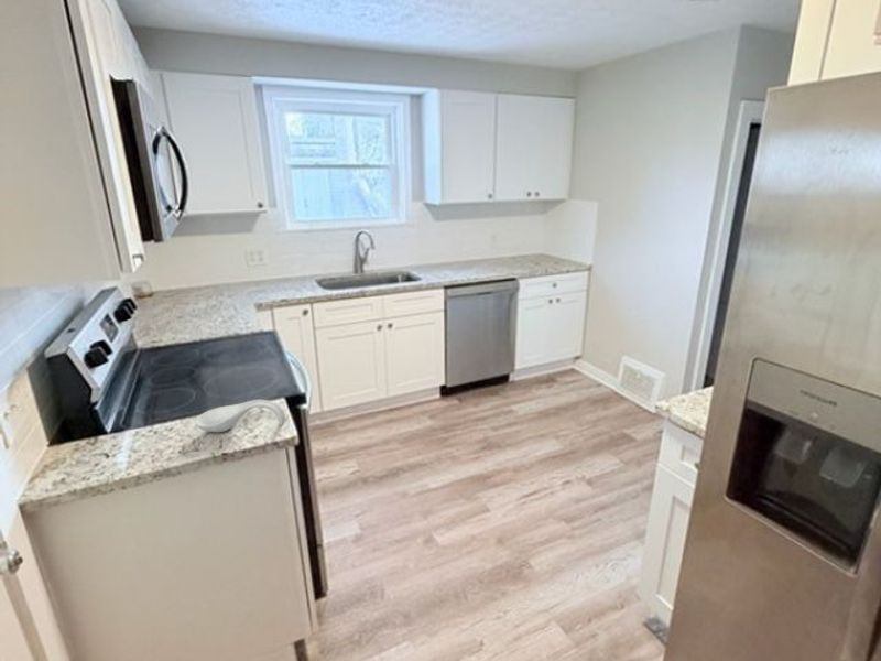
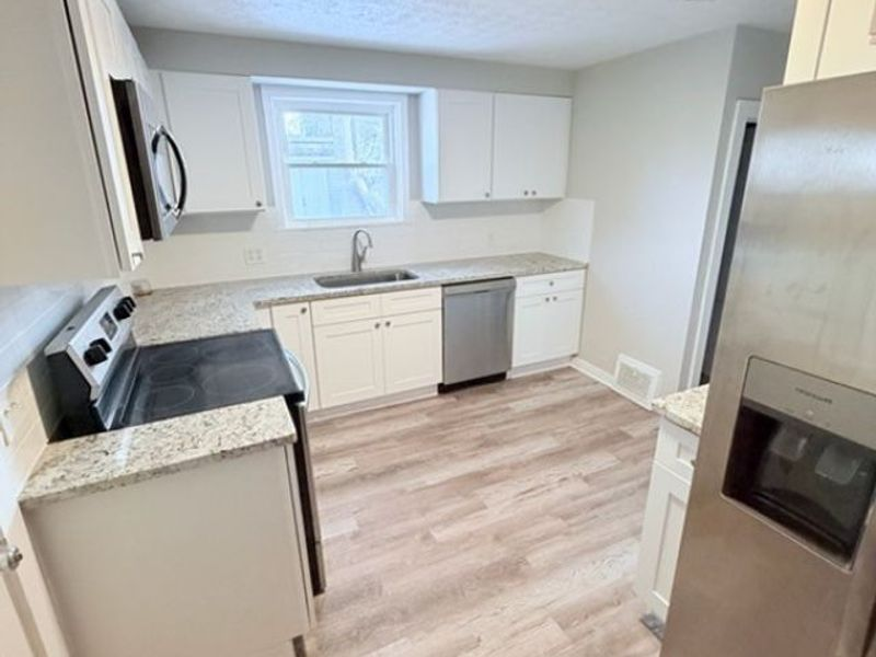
- spoon rest [194,399,286,433]
